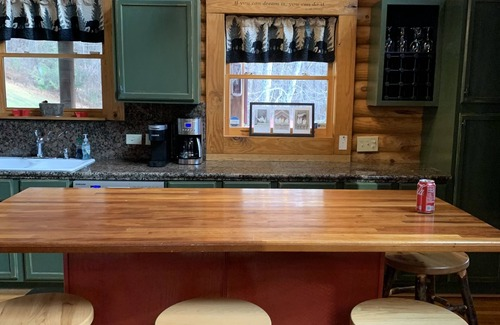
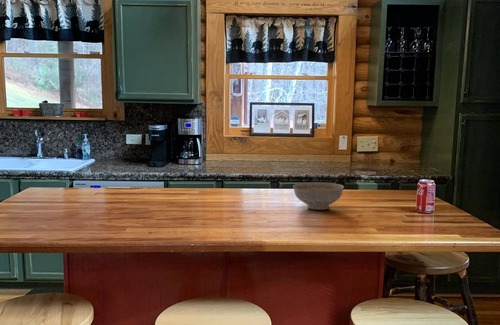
+ decorative bowl [292,182,345,211]
